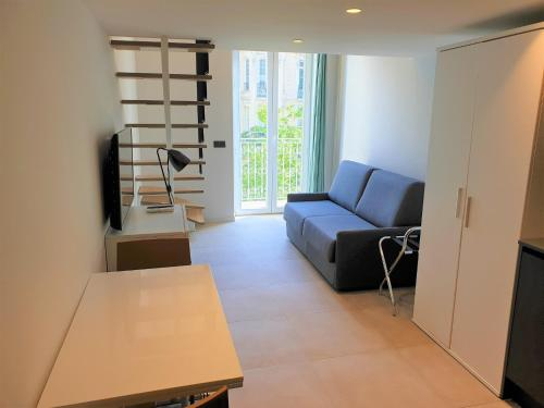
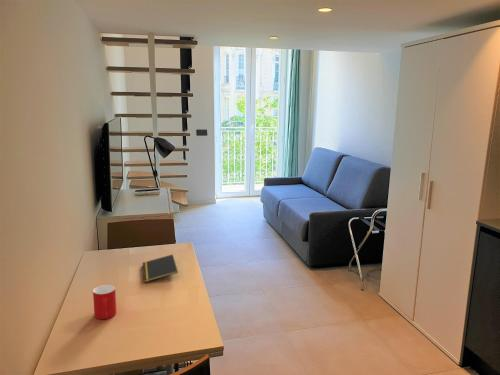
+ cup [92,284,117,320]
+ notepad [141,253,179,284]
